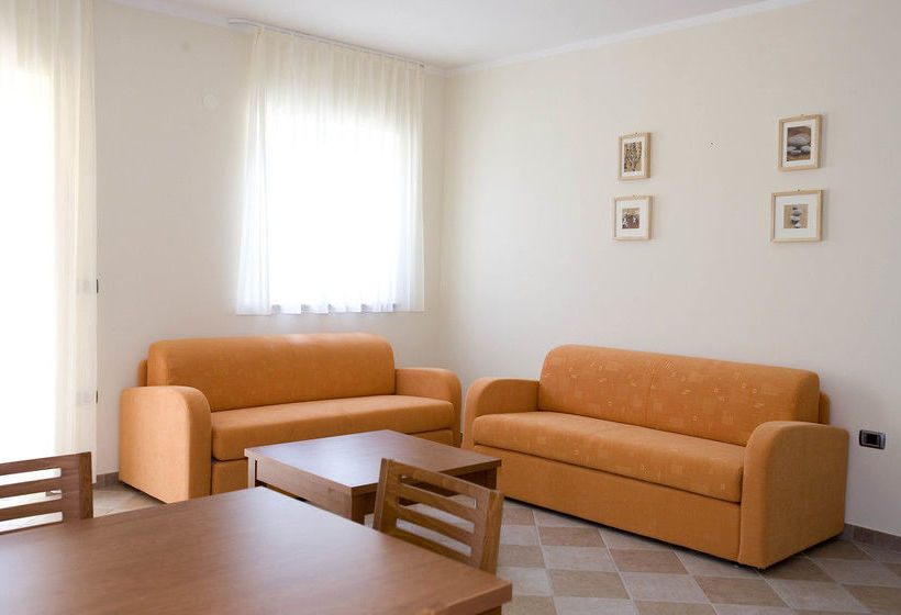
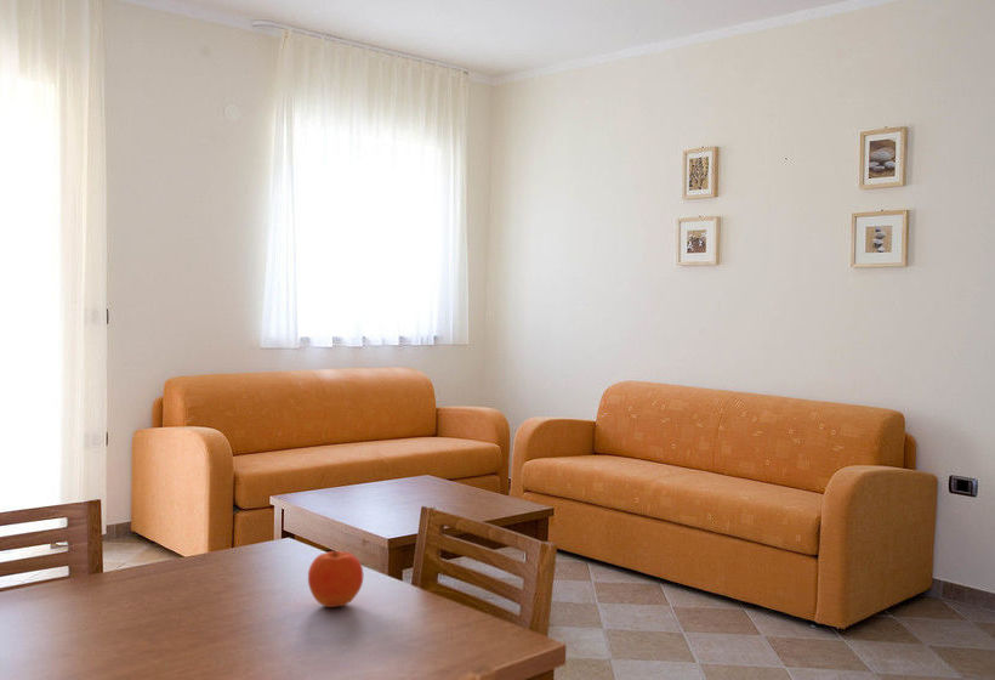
+ fruit [307,550,364,608]
